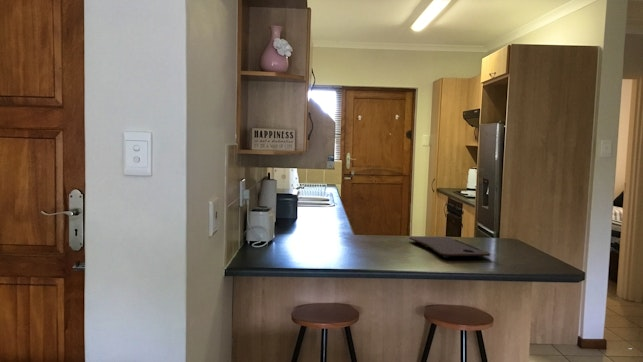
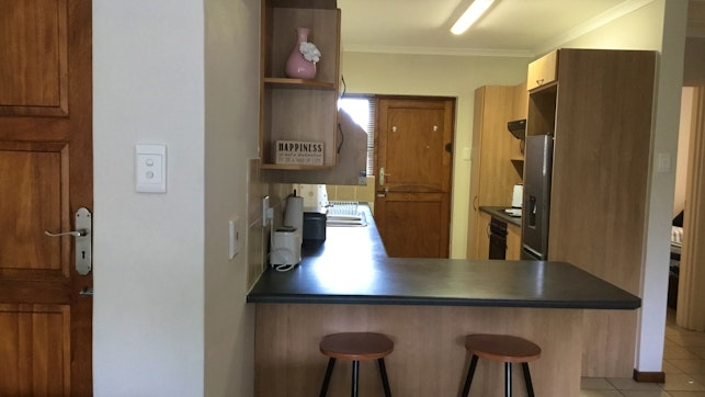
- cutting board [408,236,491,259]
